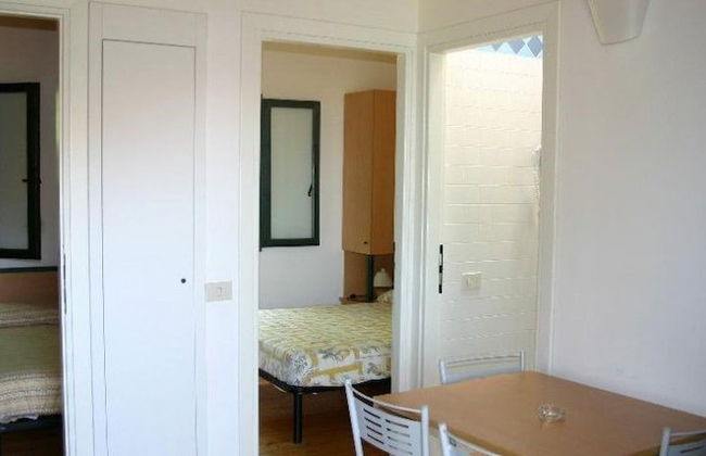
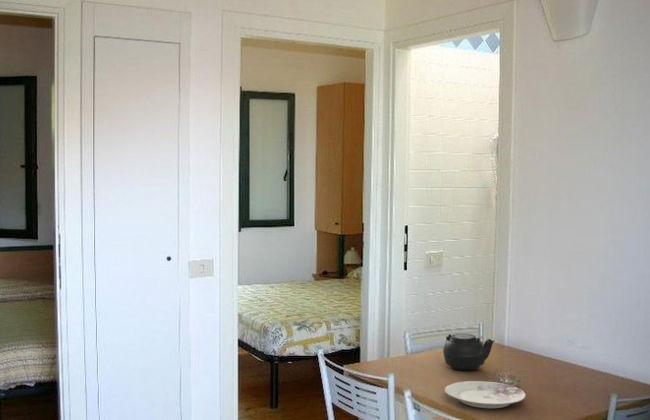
+ teapot [442,333,496,371]
+ plate [443,380,527,409]
